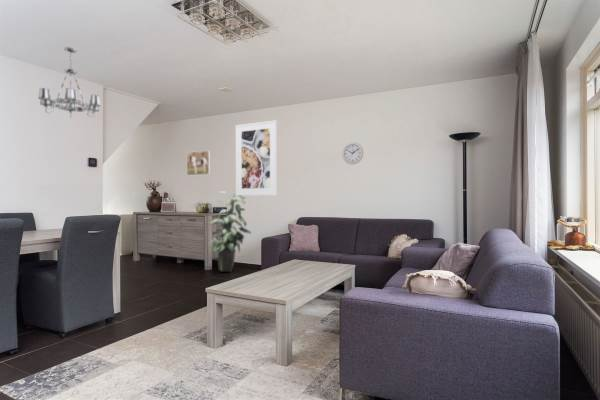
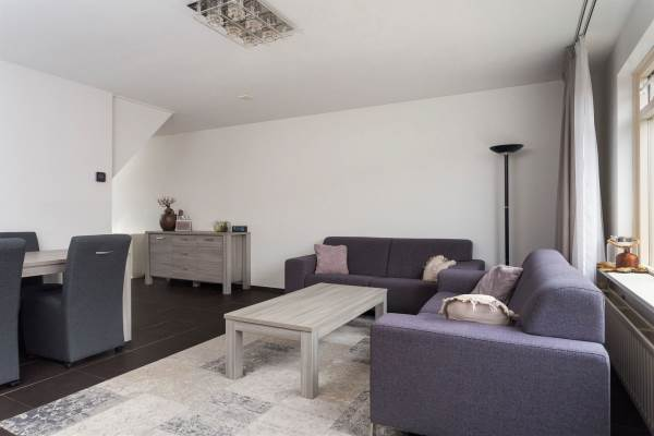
- wall clock [342,142,364,165]
- indoor plant [208,190,252,273]
- chandelier [37,46,102,119]
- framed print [186,149,211,177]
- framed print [235,119,278,197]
